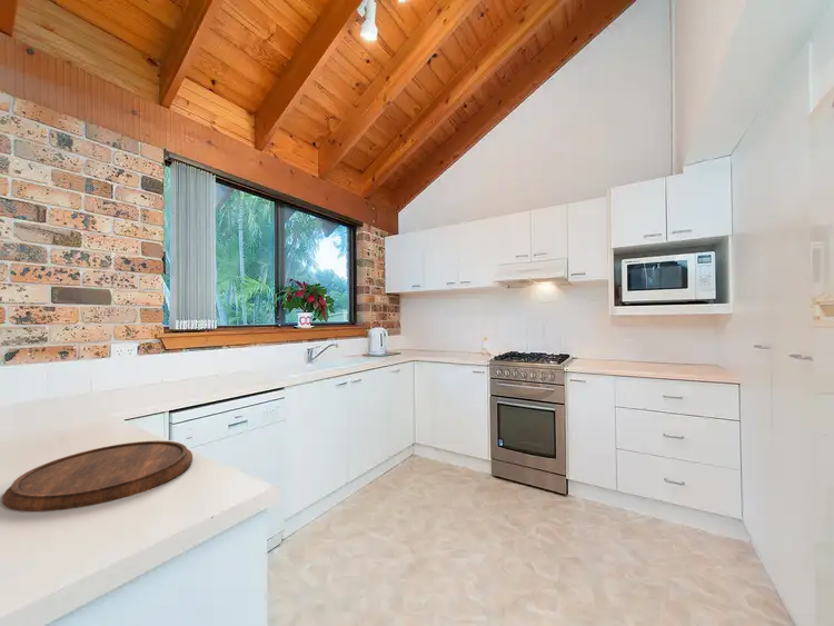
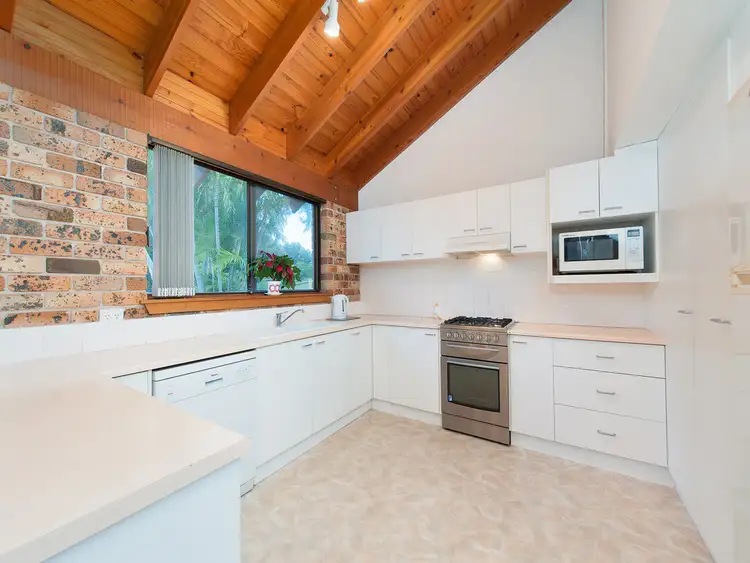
- cutting board [1,439,193,513]
